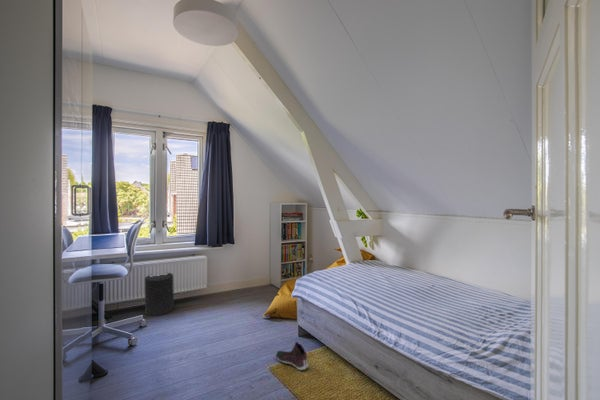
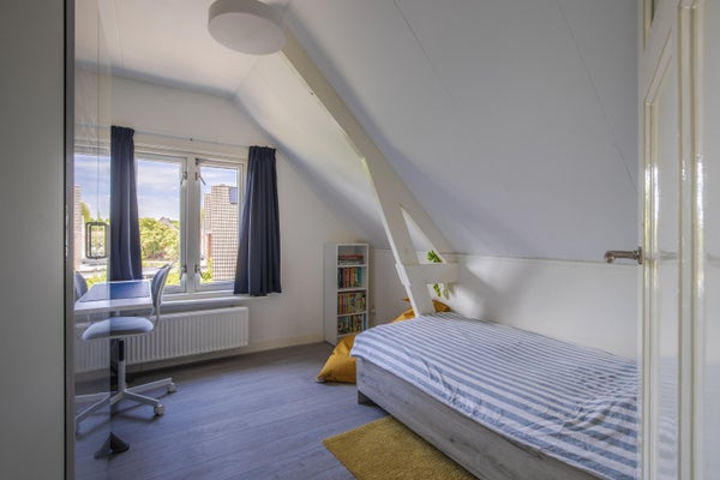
- sneaker [275,341,310,371]
- trash can [144,272,175,316]
